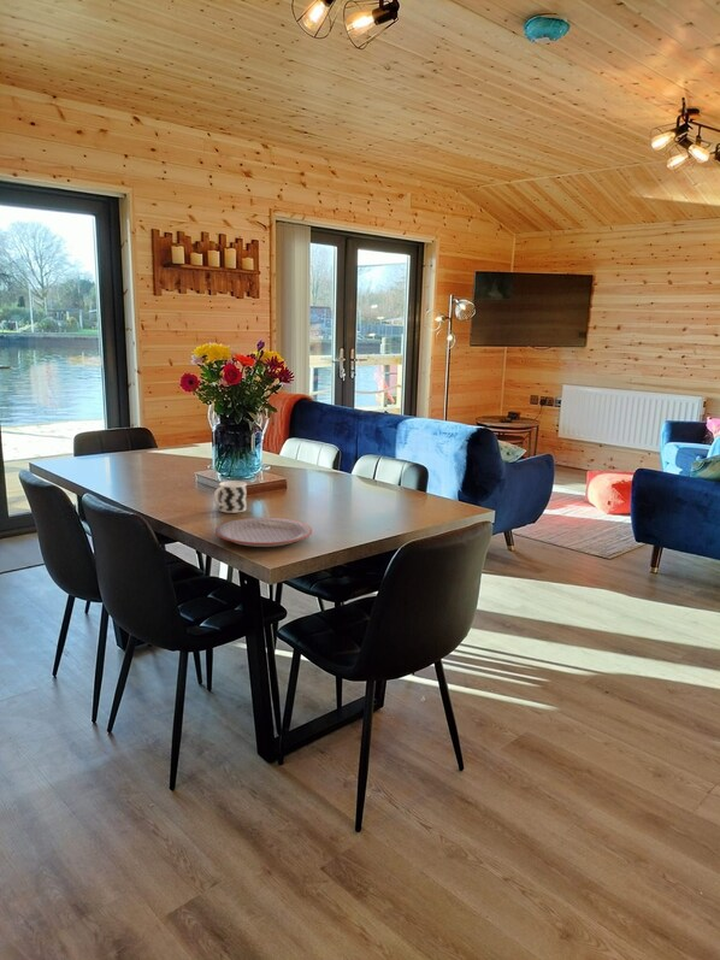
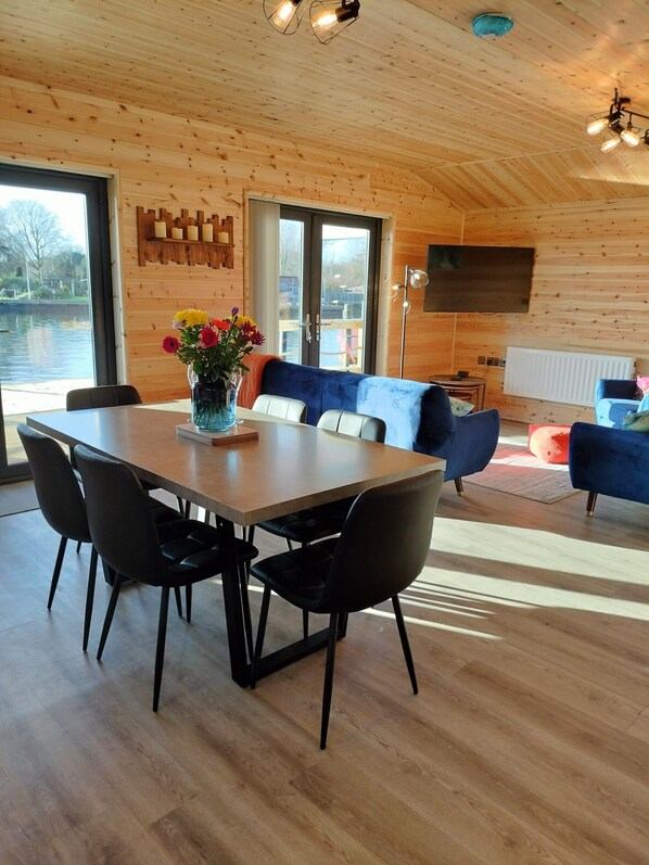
- cup [213,479,248,514]
- plate [214,517,313,548]
